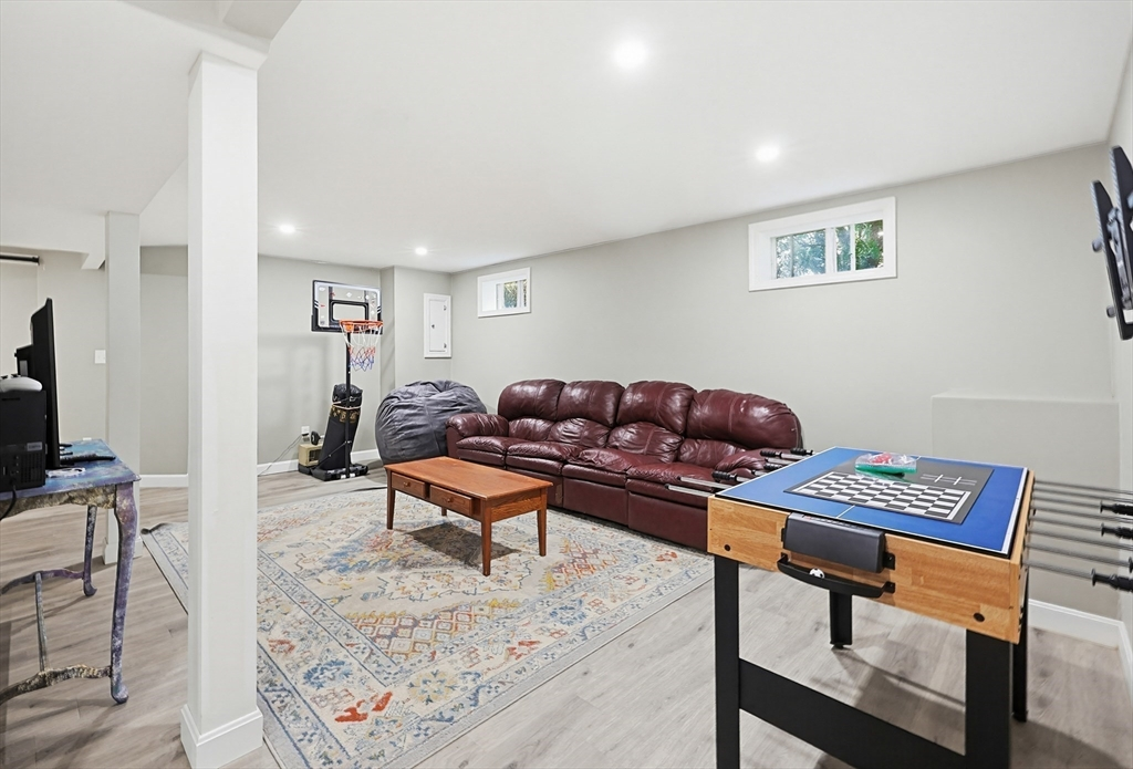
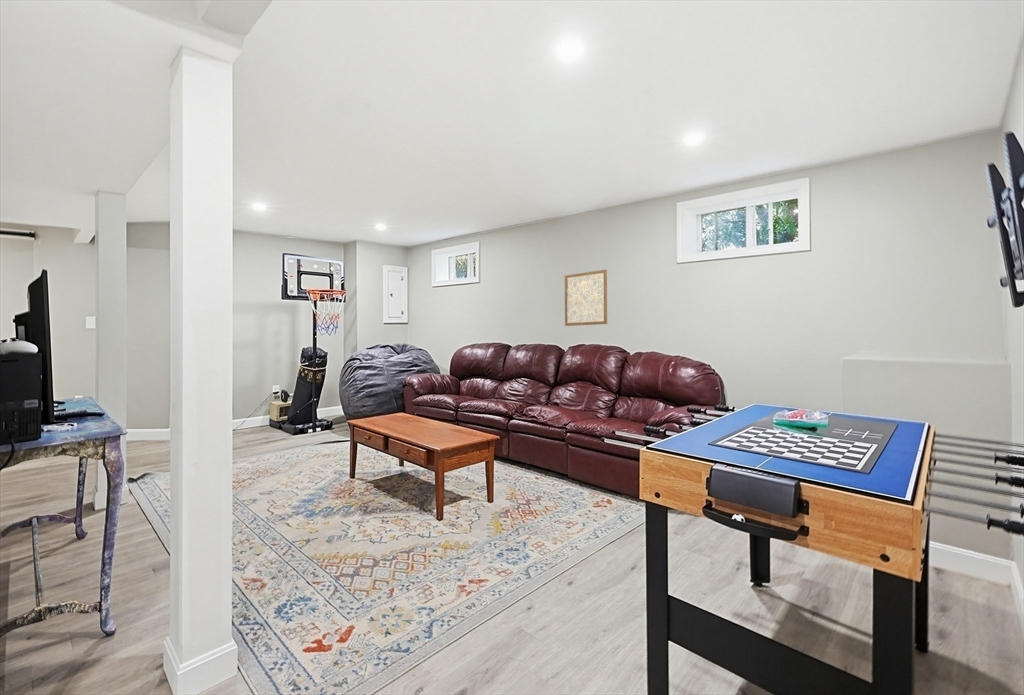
+ wall art [564,269,608,327]
